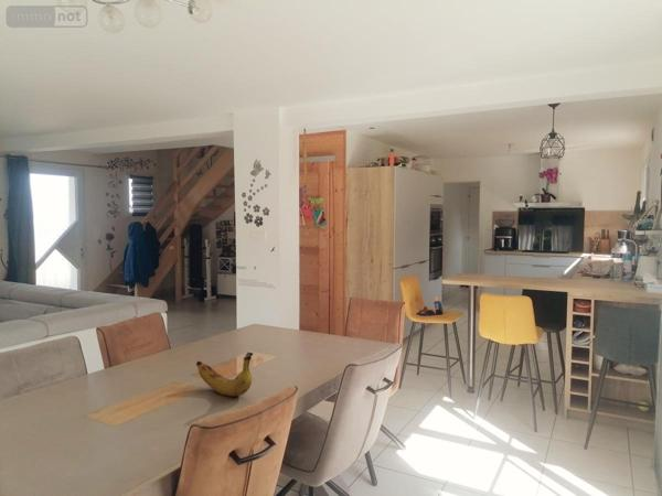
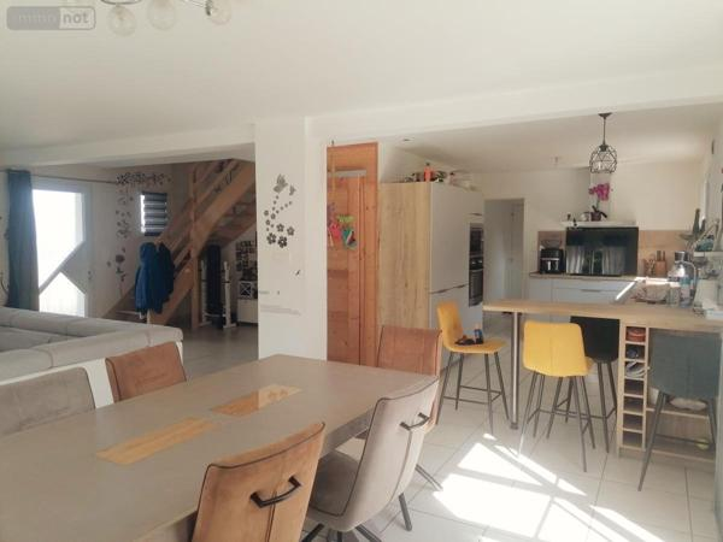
- banana [195,352,254,398]
